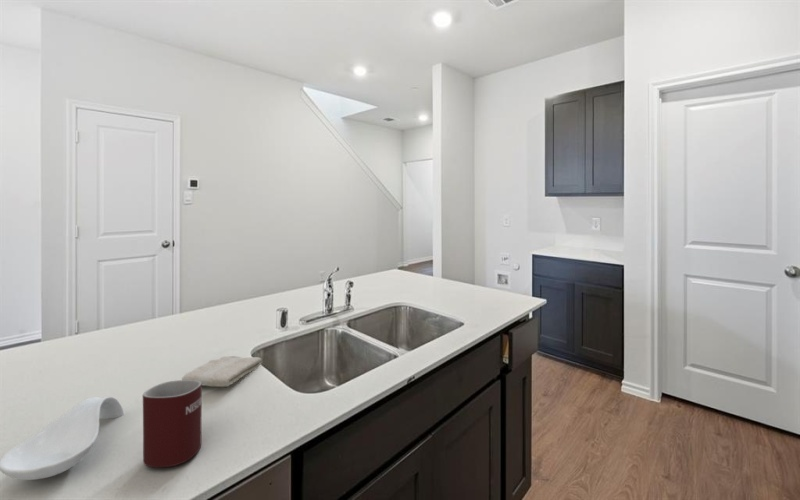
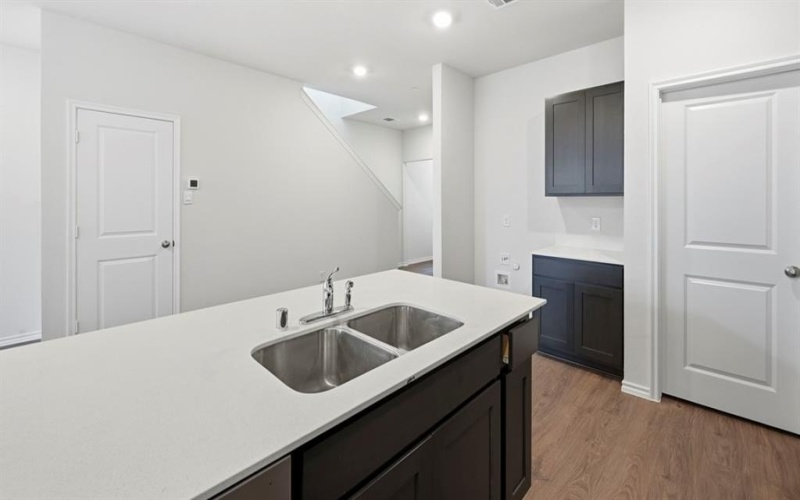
- washcloth [181,355,262,388]
- spoon rest [0,395,125,481]
- mug [142,379,203,468]
